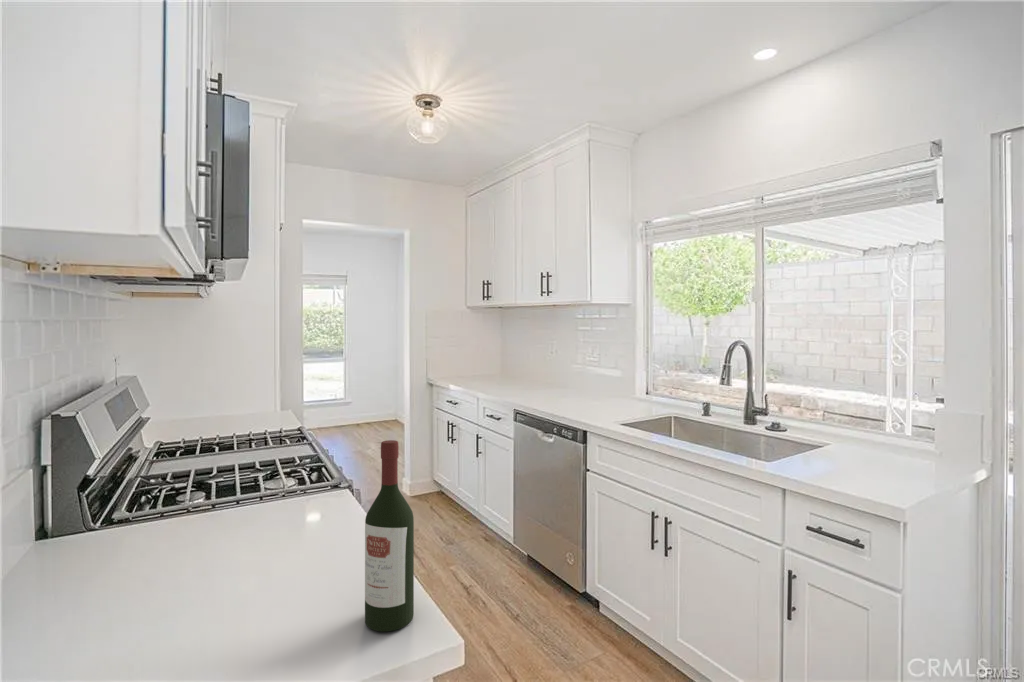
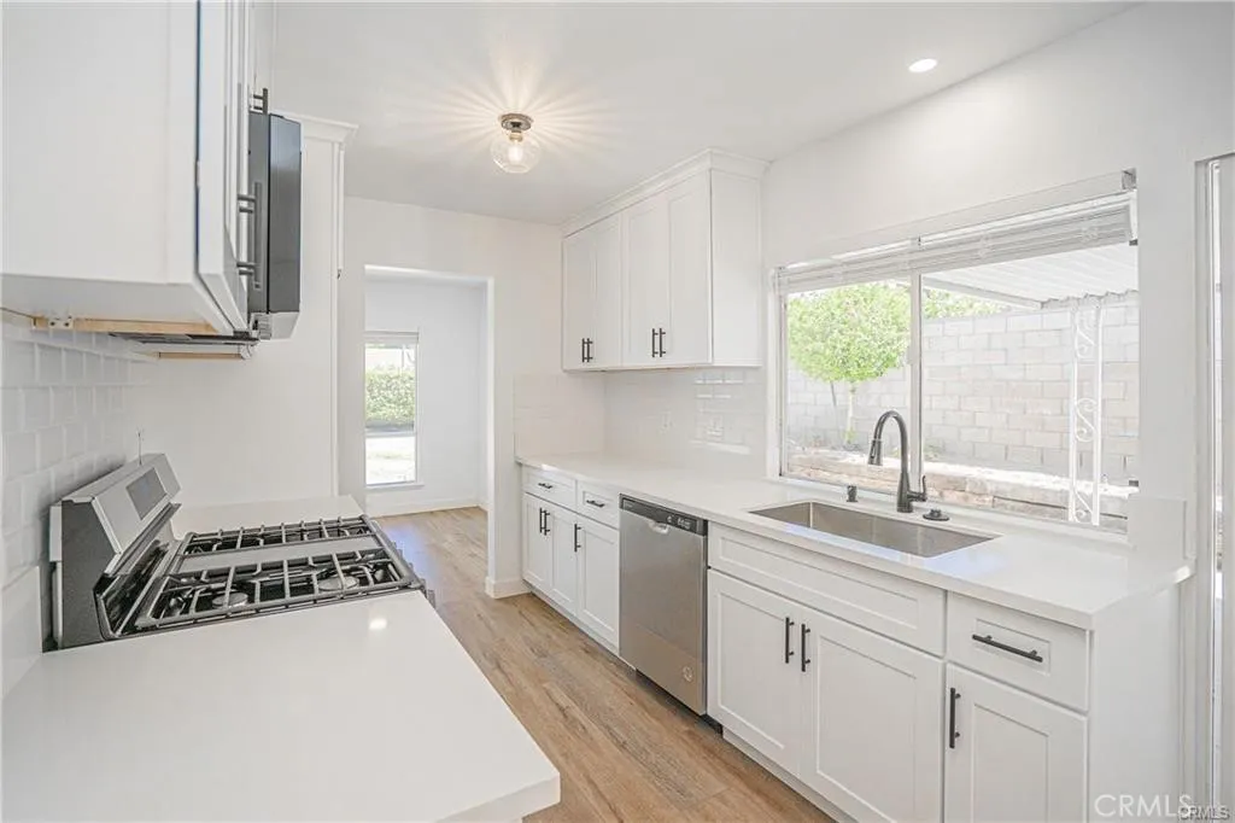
- wine bottle [364,439,415,632]
